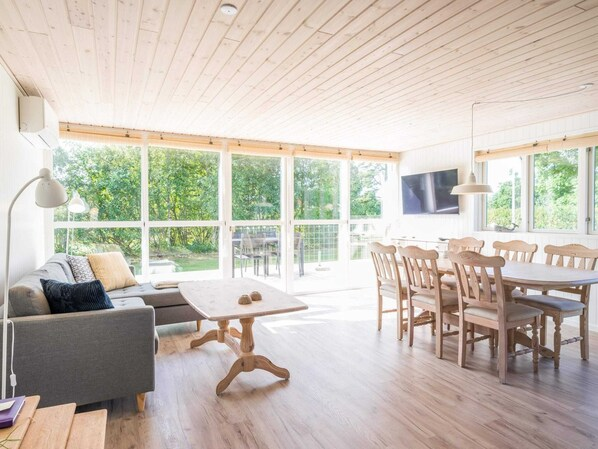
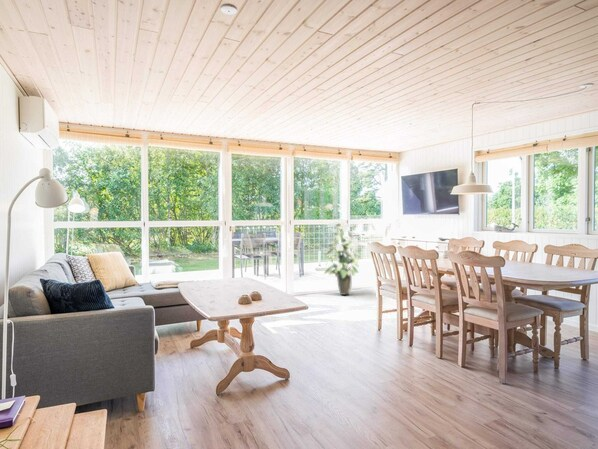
+ indoor plant [323,217,363,296]
